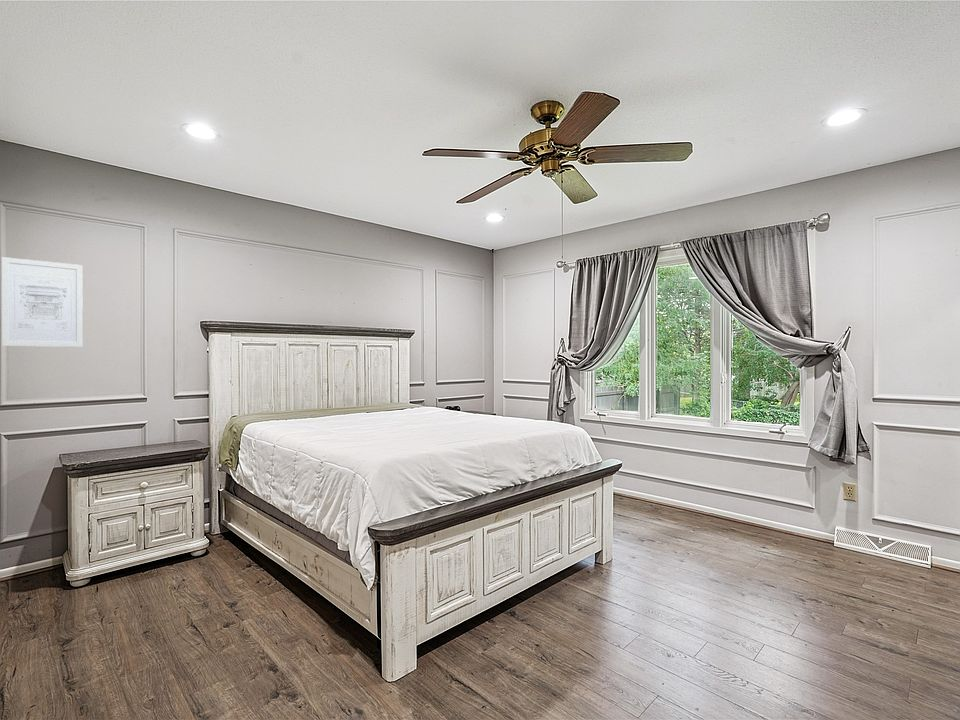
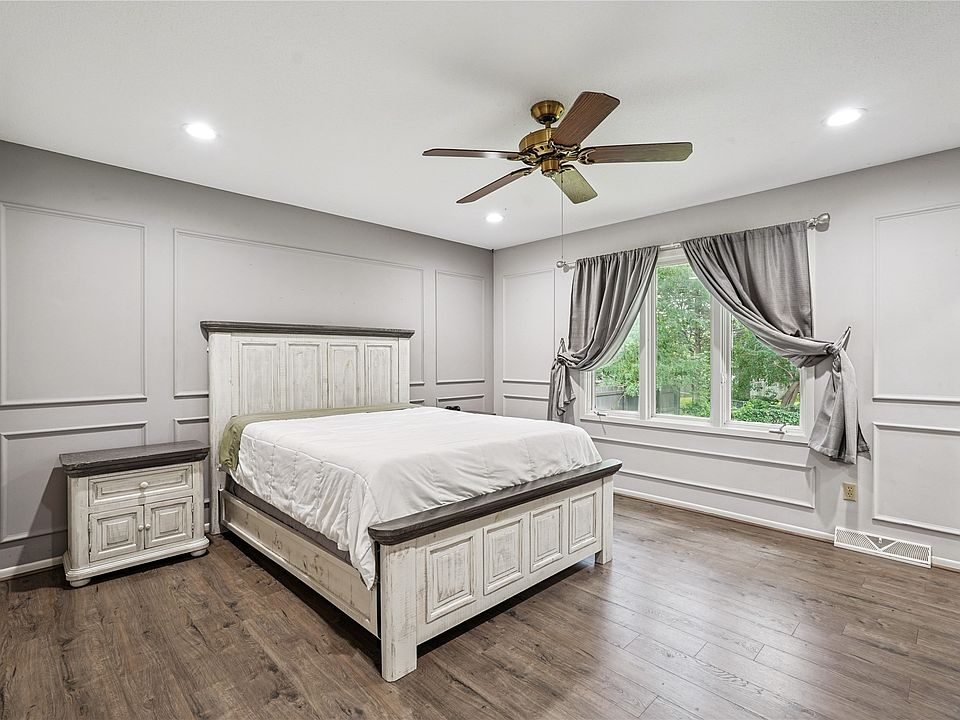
- wall art [1,256,84,348]
